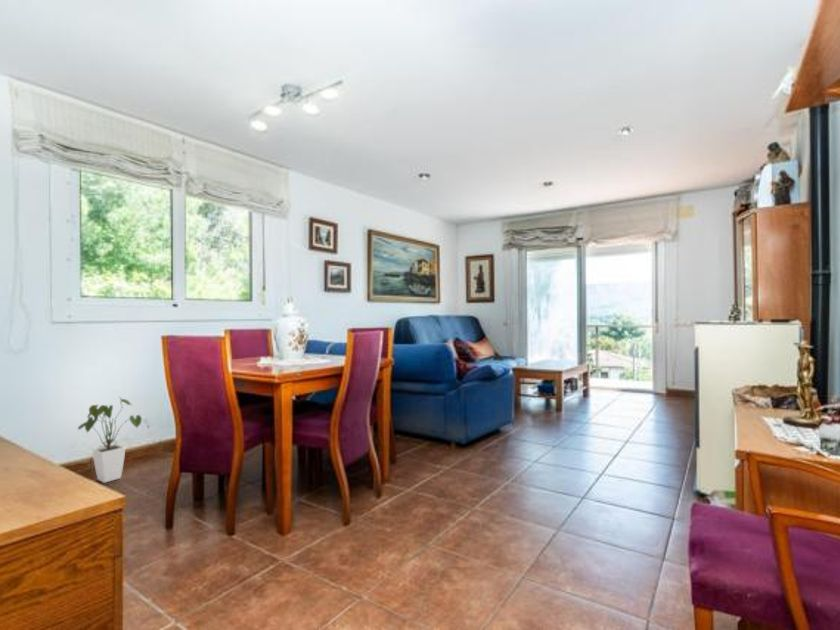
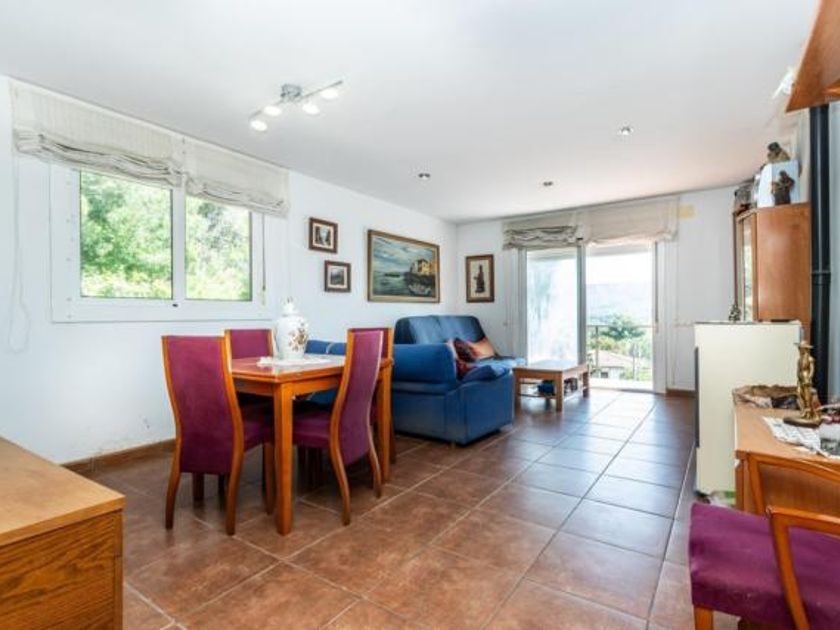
- house plant [77,396,143,484]
